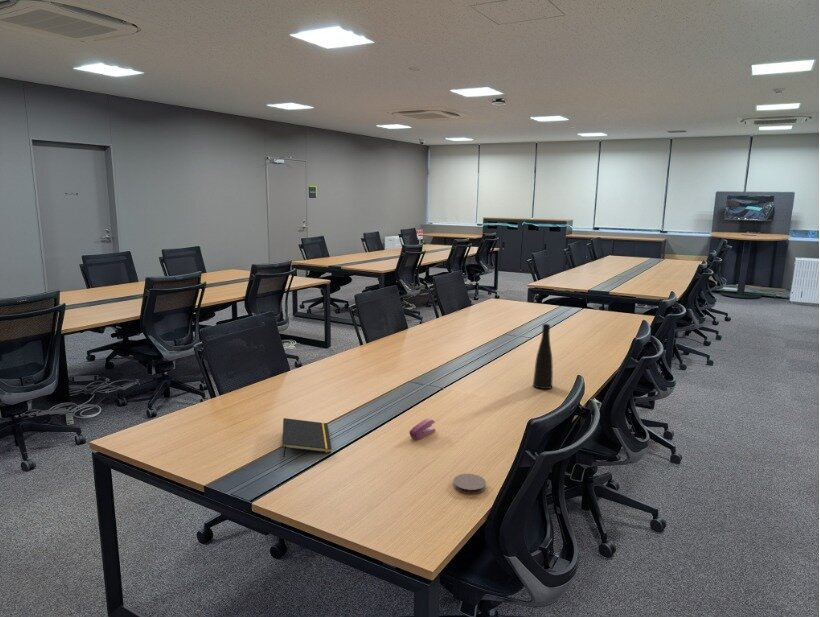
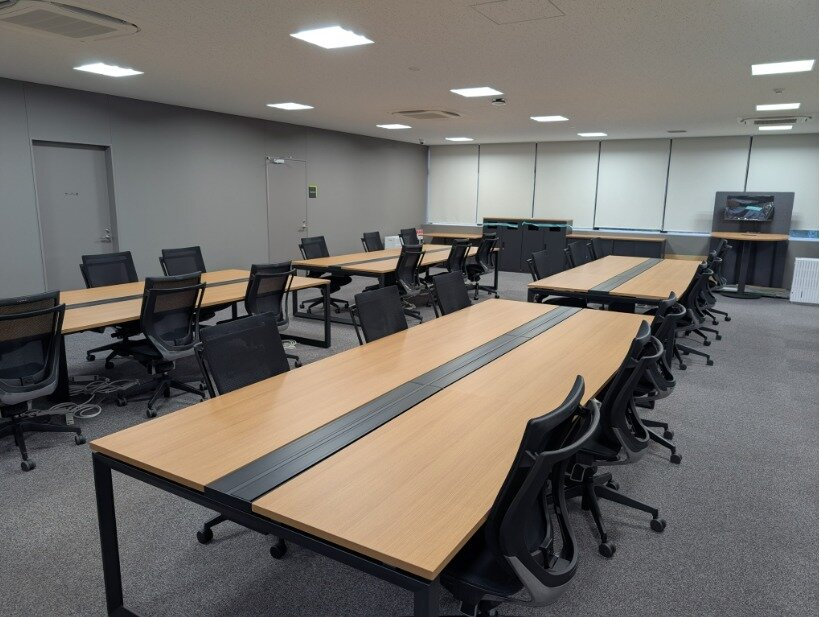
- vase [532,323,554,390]
- notepad [281,417,333,458]
- stapler [409,418,436,441]
- coaster [452,473,487,495]
